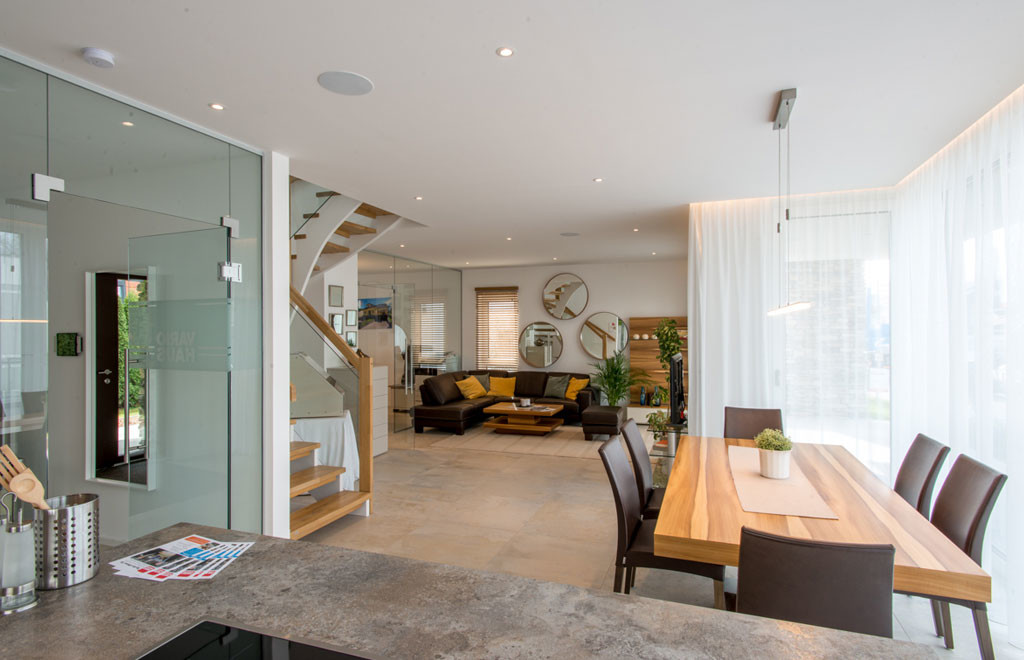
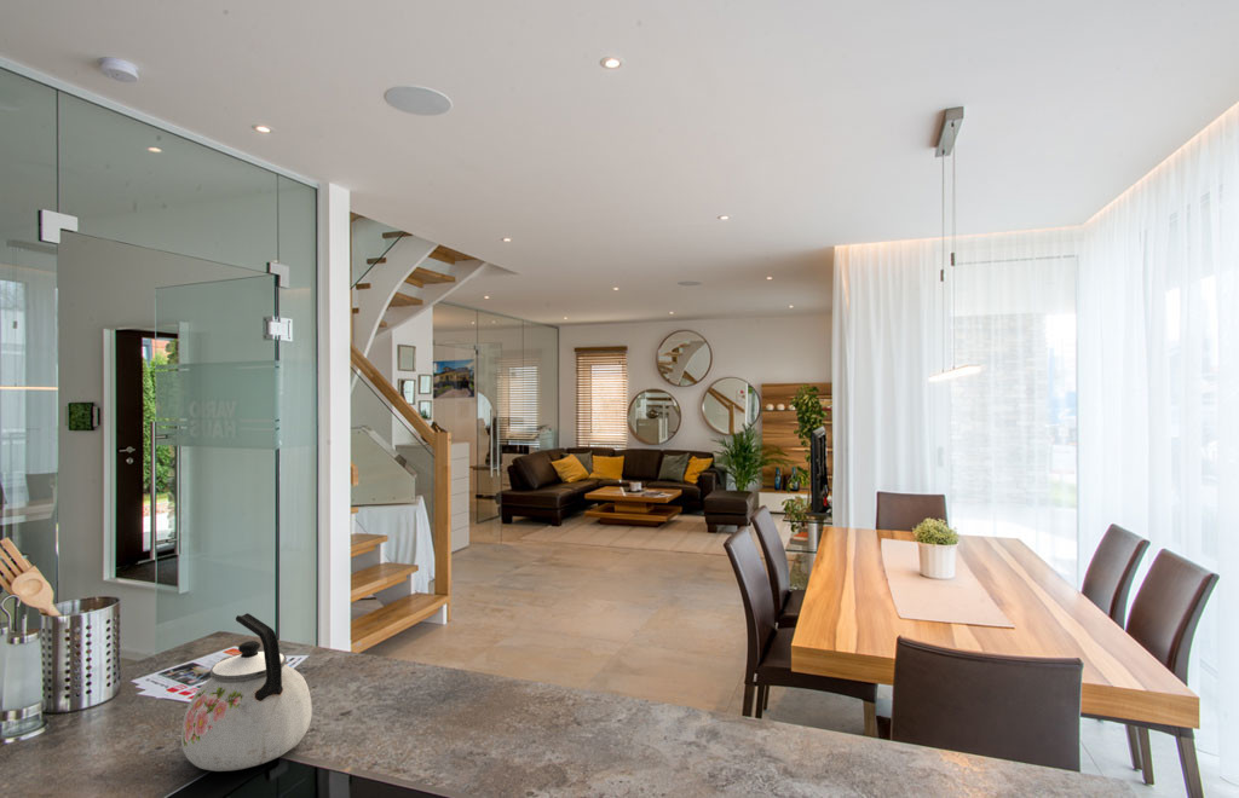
+ kettle [180,612,313,773]
